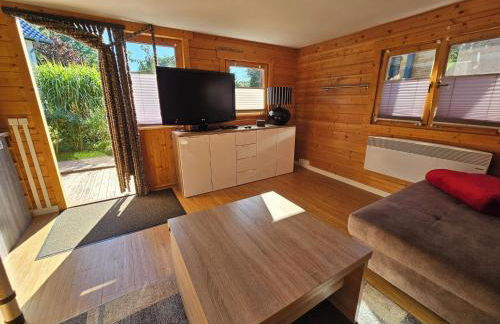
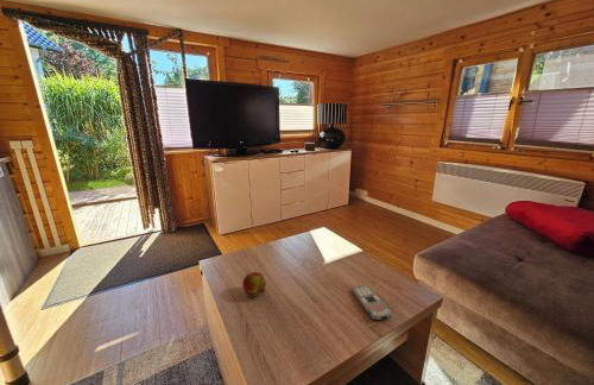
+ fruit [241,271,267,298]
+ remote control [352,284,393,321]
